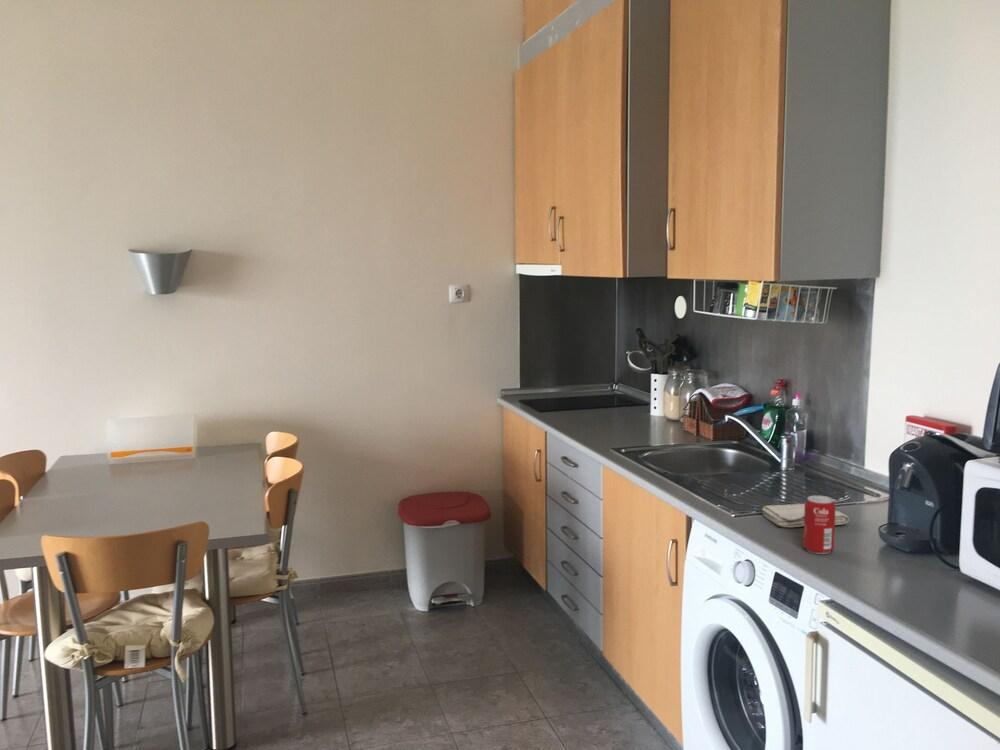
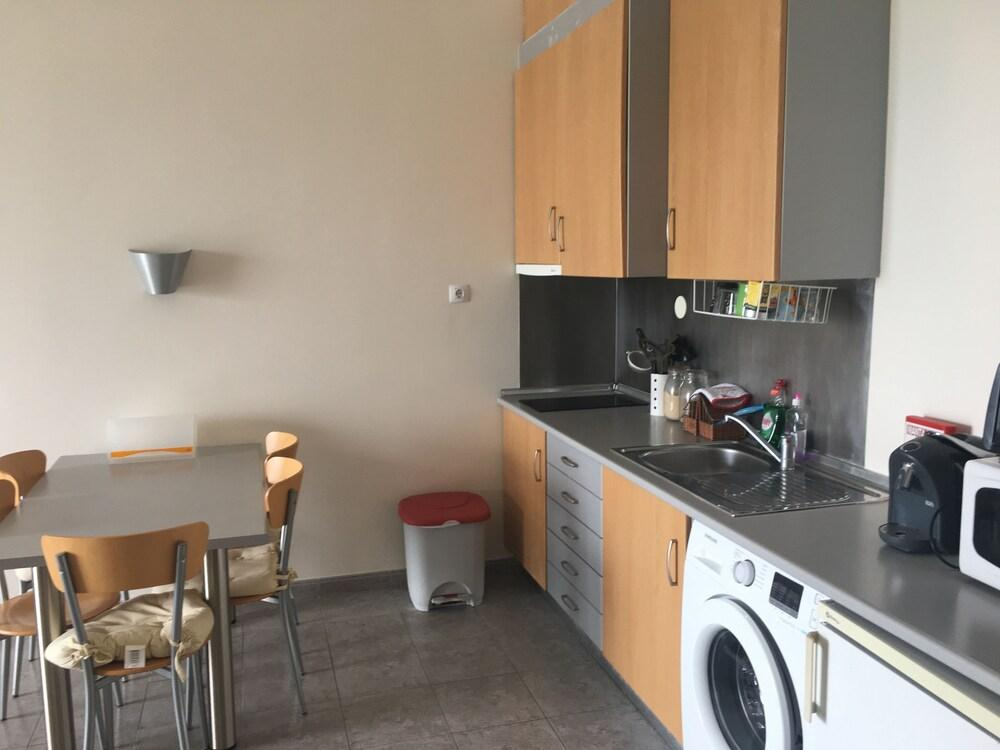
- washcloth [761,503,850,528]
- beverage can [802,495,836,555]
